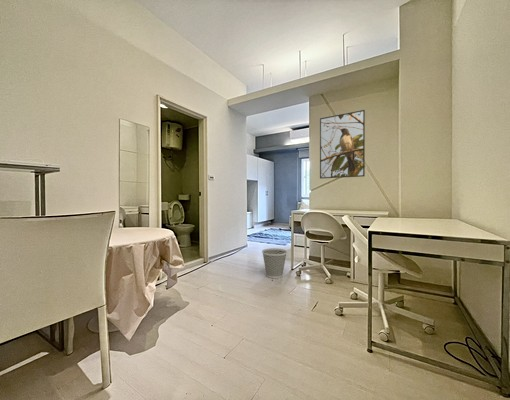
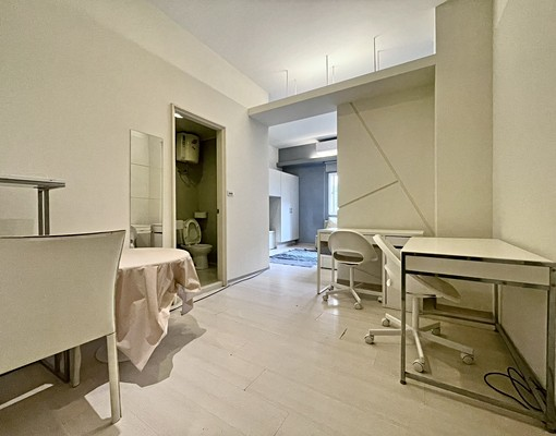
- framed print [319,109,366,180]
- wastebasket [261,247,288,279]
